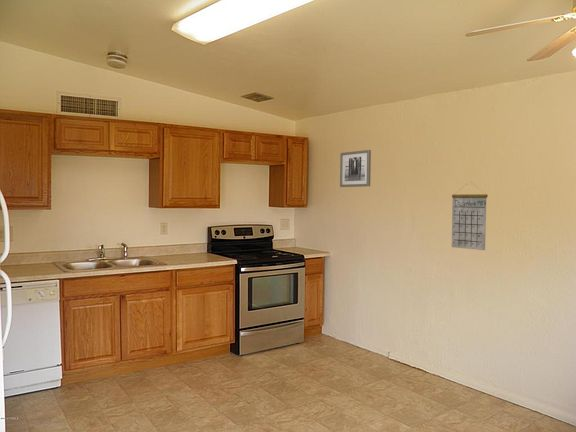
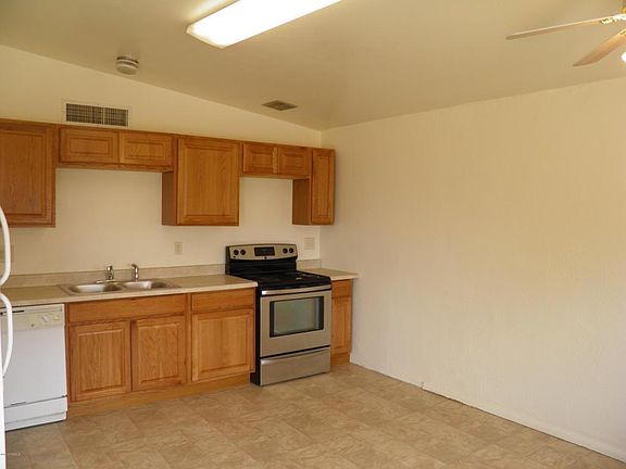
- wall art [339,149,372,188]
- calendar [451,182,489,251]
